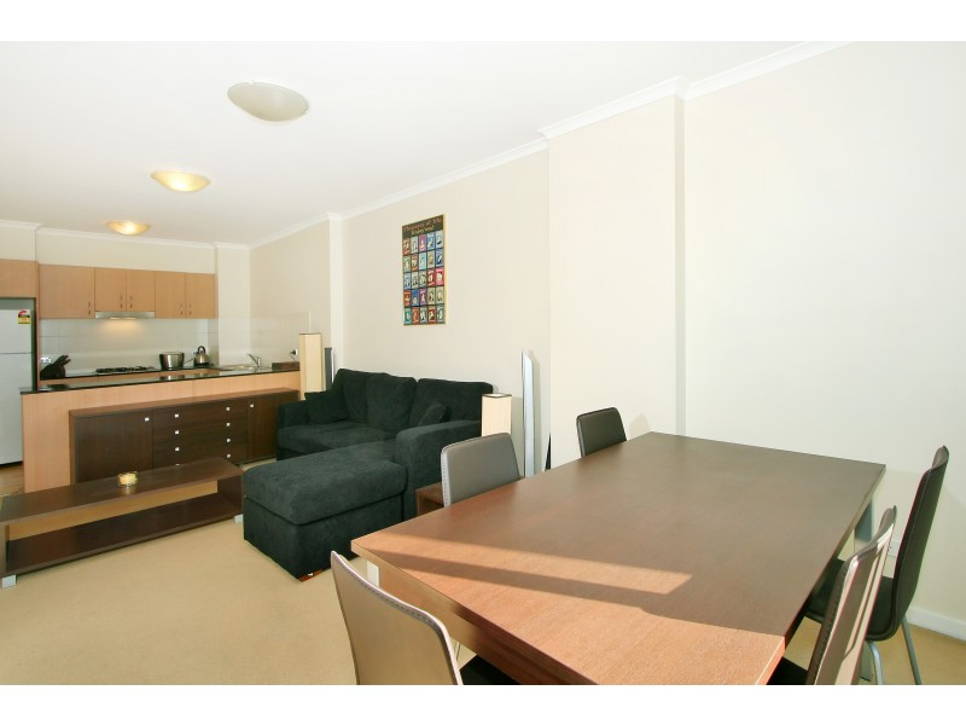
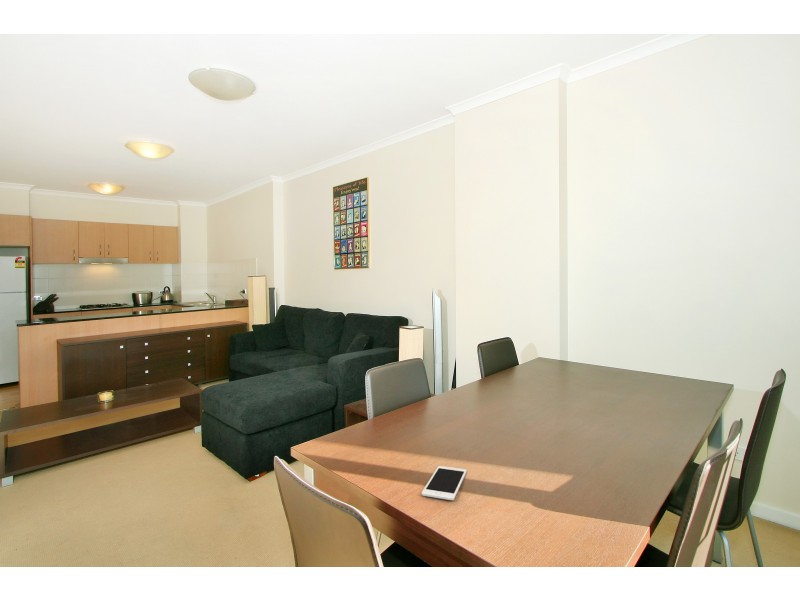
+ cell phone [421,465,468,501]
